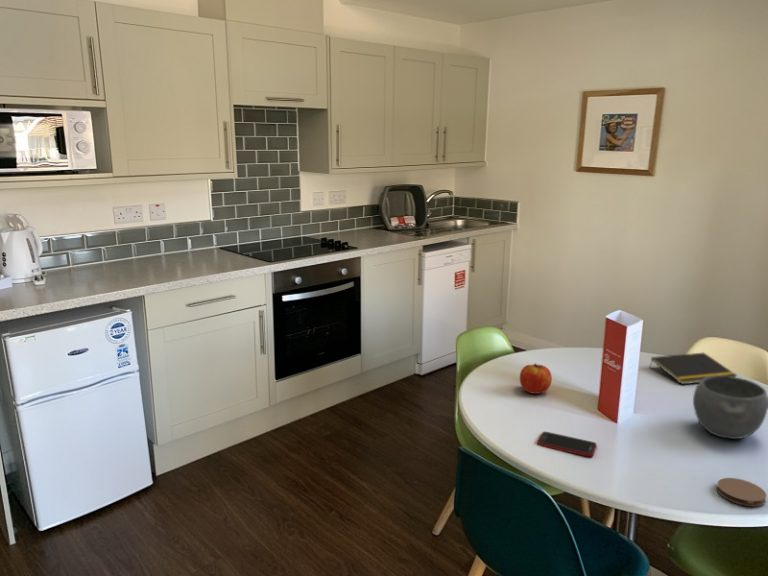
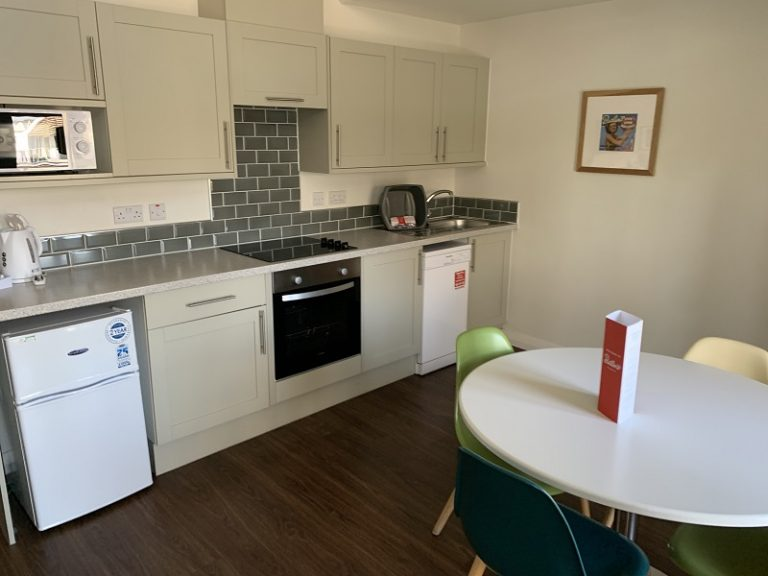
- cell phone [536,431,597,458]
- coaster [716,477,767,507]
- notepad [648,352,739,385]
- bowl [692,375,768,440]
- apple [519,363,553,395]
